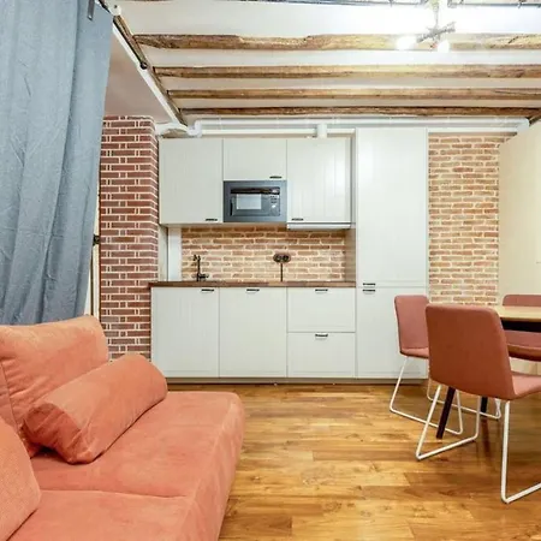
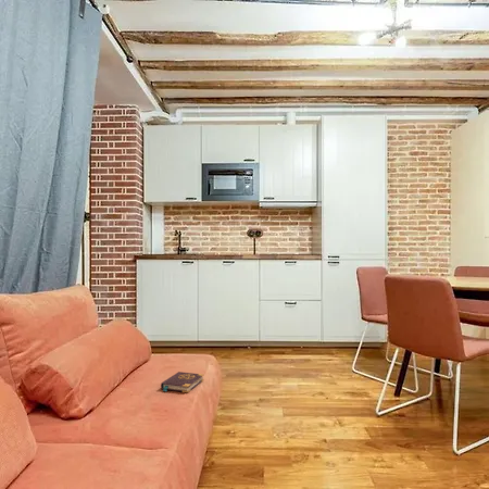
+ book [160,371,205,393]
